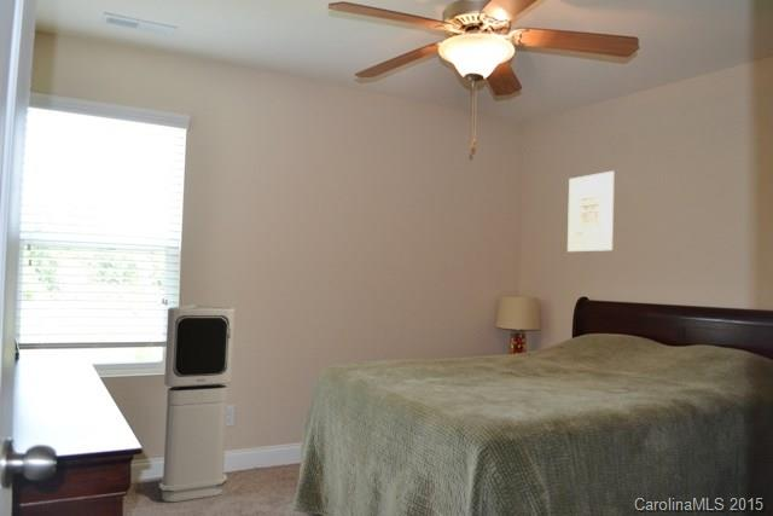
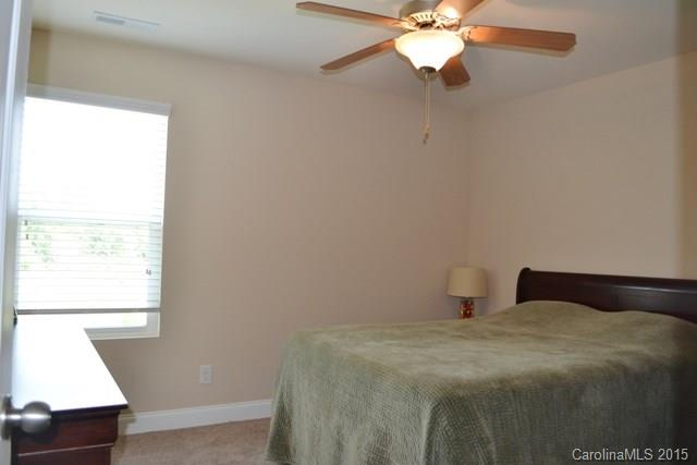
- wall art [566,169,616,253]
- air purifier [158,303,236,503]
